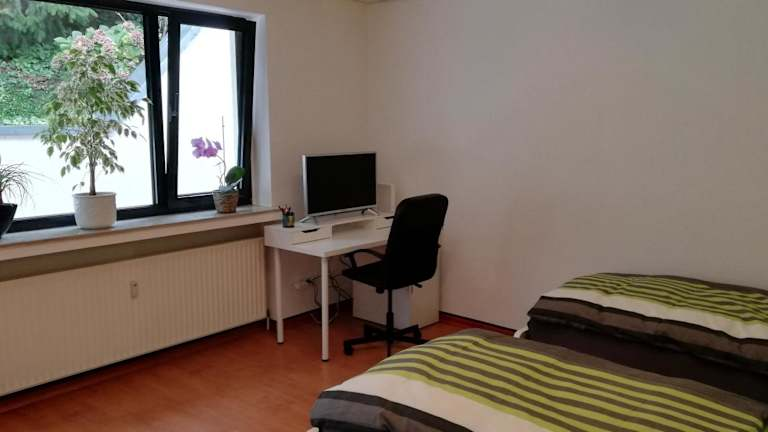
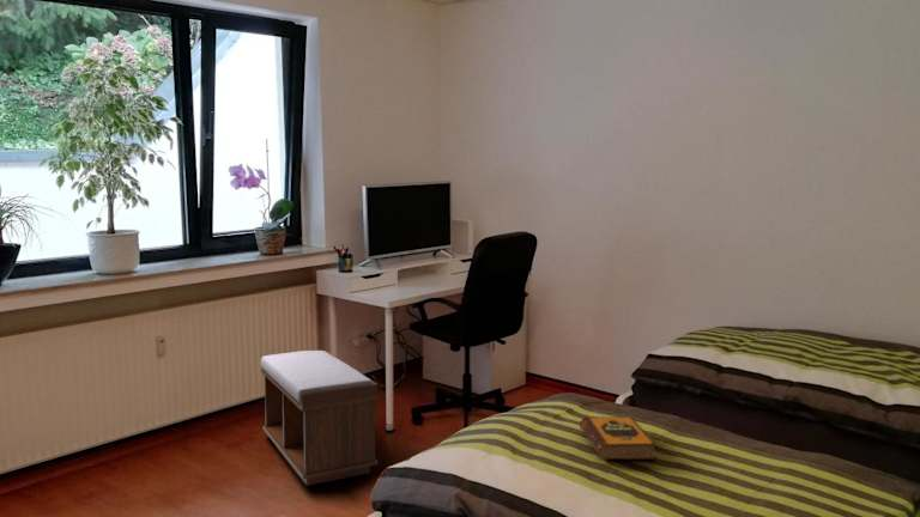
+ hardback book [579,415,658,462]
+ bench [260,349,380,487]
